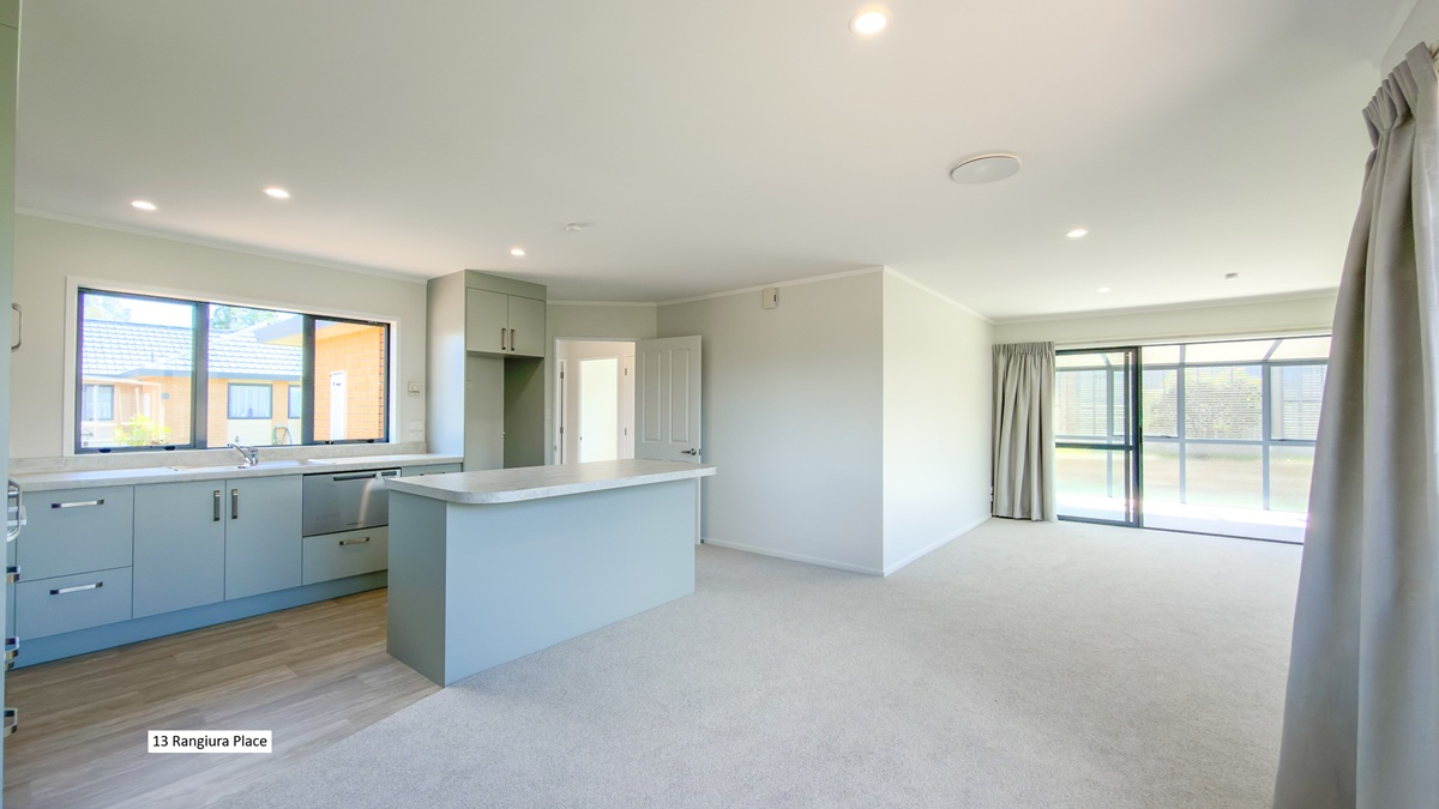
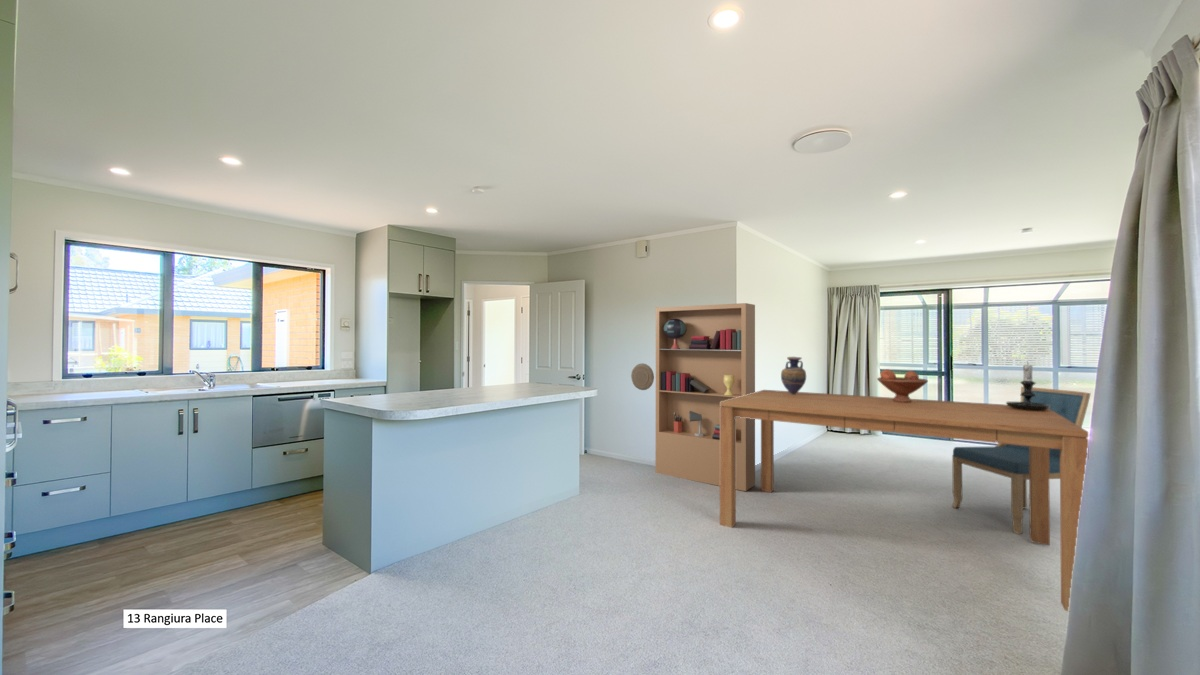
+ chair [950,386,1092,535]
+ dining table [719,389,1089,612]
+ candle holder [1005,361,1051,411]
+ fruit bowl [876,368,929,402]
+ bookcase [655,302,756,492]
+ vase [780,356,807,394]
+ decorative plate [630,362,655,391]
